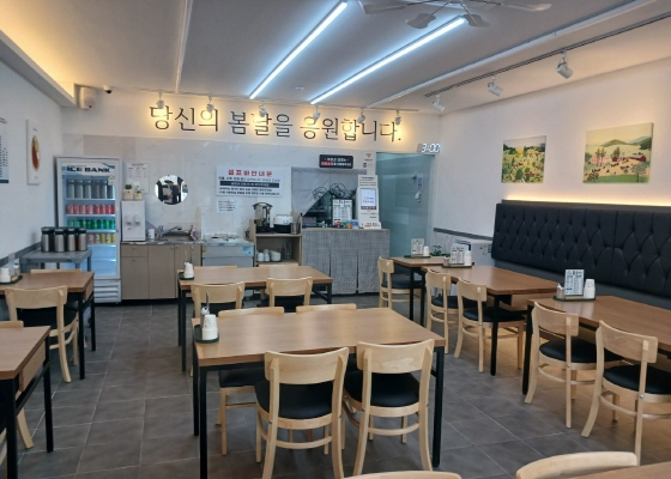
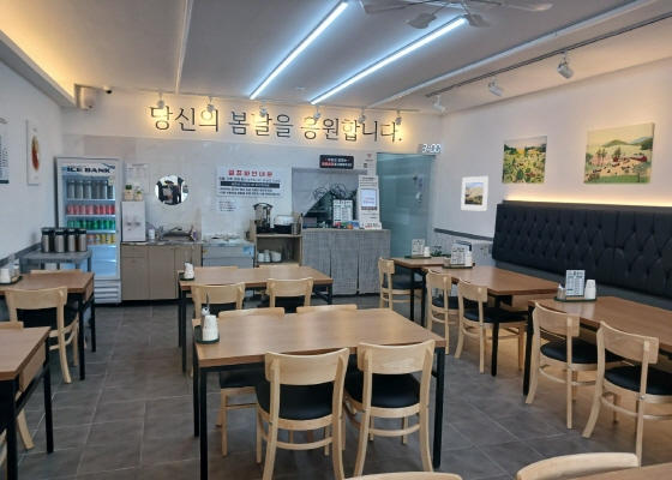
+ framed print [460,175,490,212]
